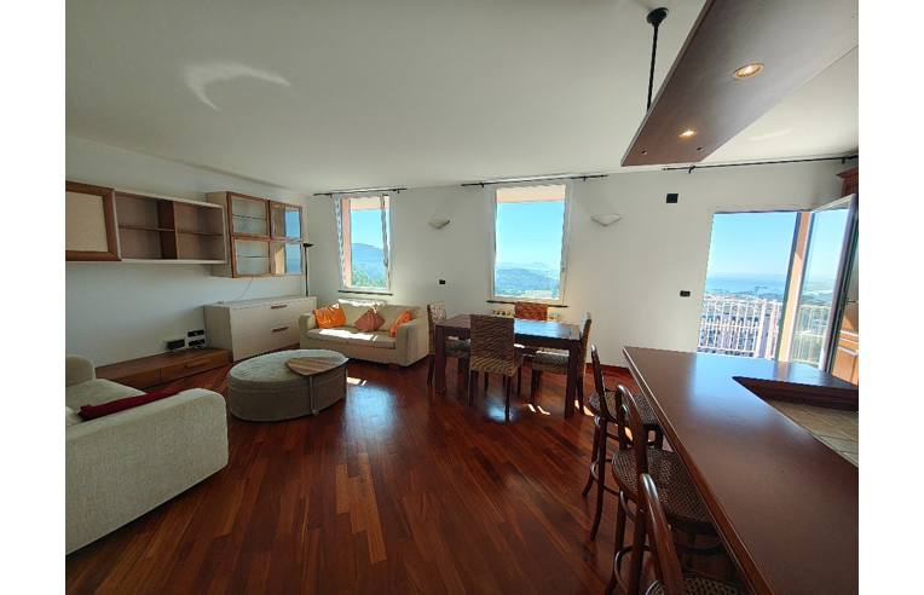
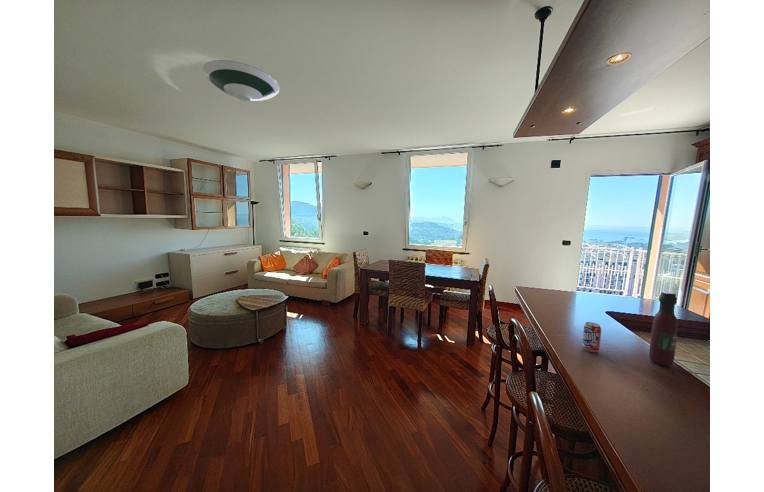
+ wine bottle [648,291,678,367]
+ beverage can [581,321,602,353]
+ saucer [202,59,281,102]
